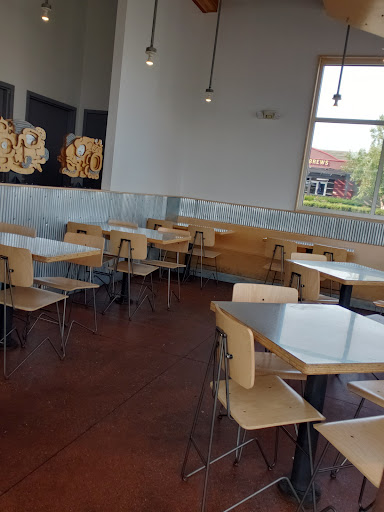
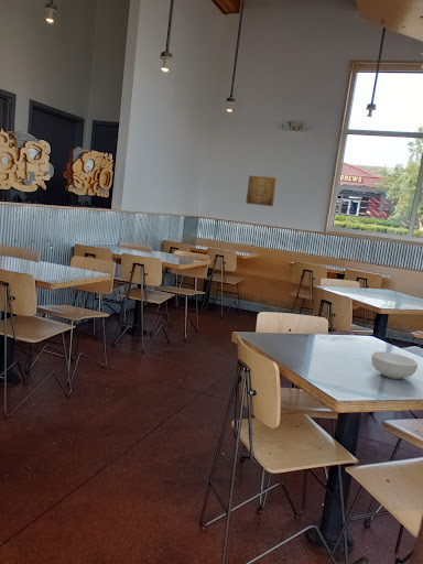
+ cereal bowl [370,350,419,380]
+ wall art [245,174,278,207]
